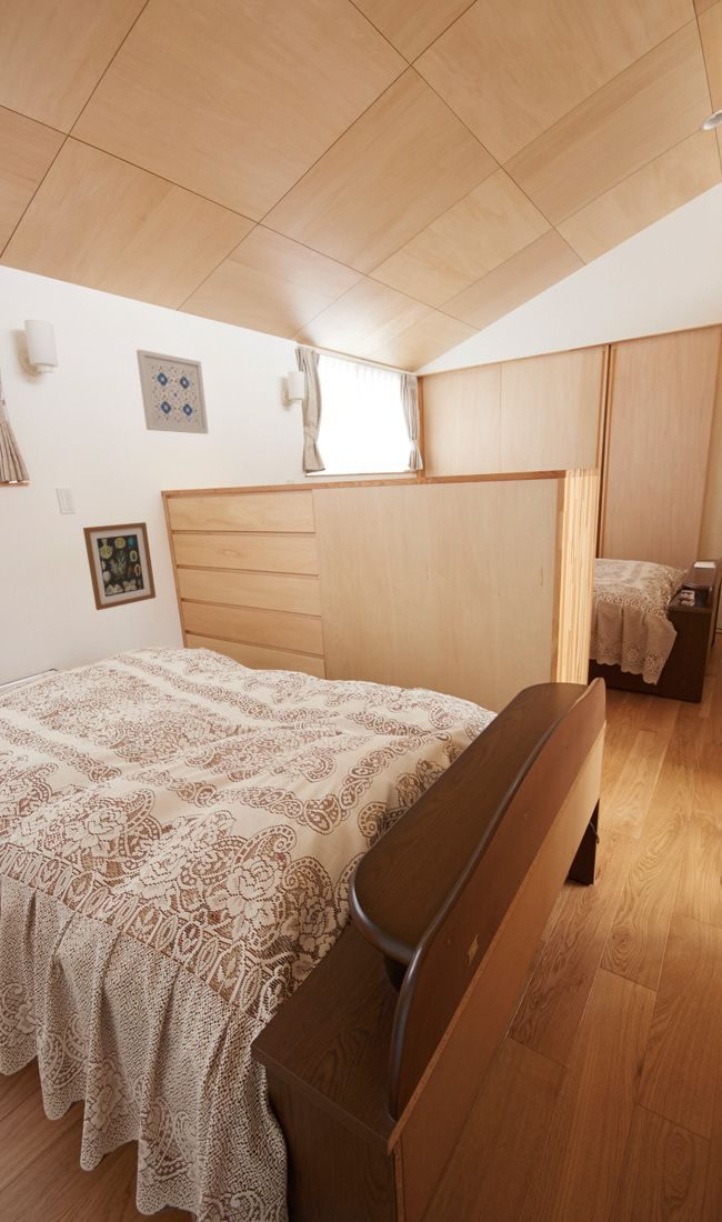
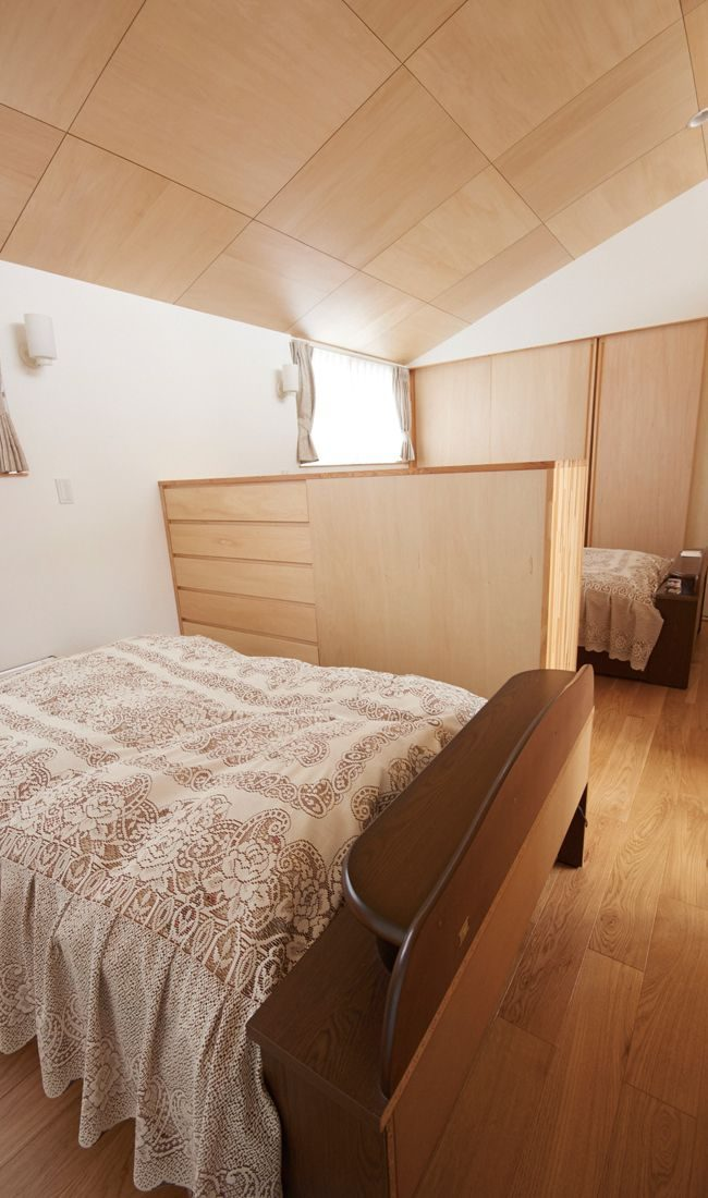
- wall art [136,349,210,434]
- wall art [82,521,157,611]
